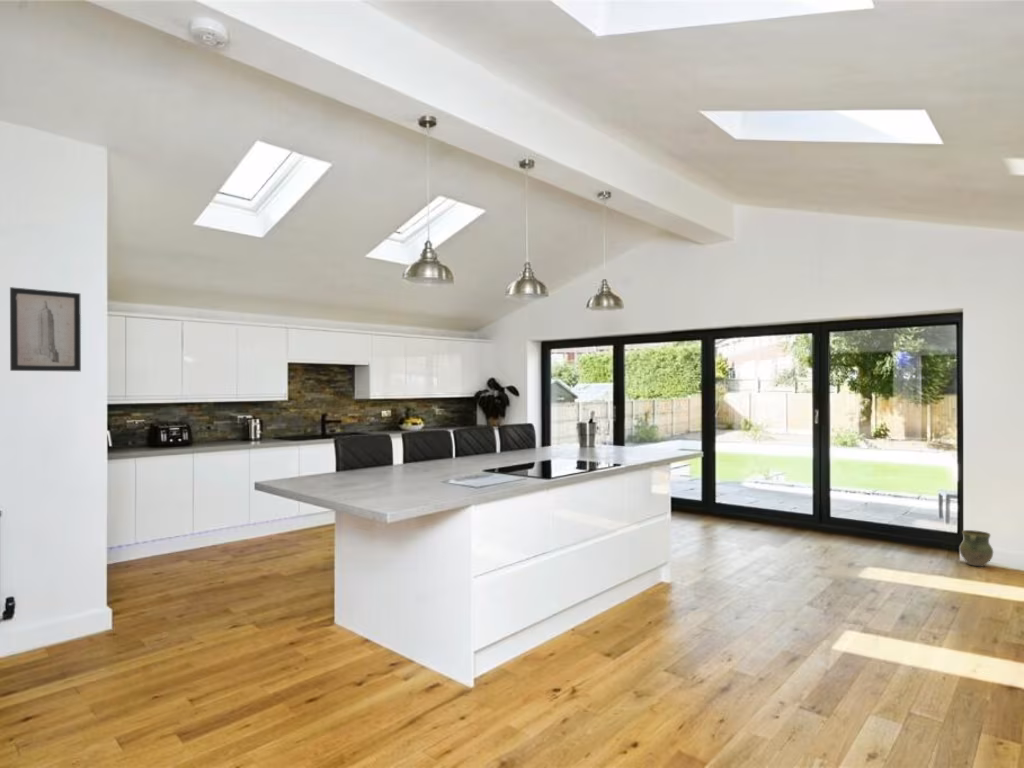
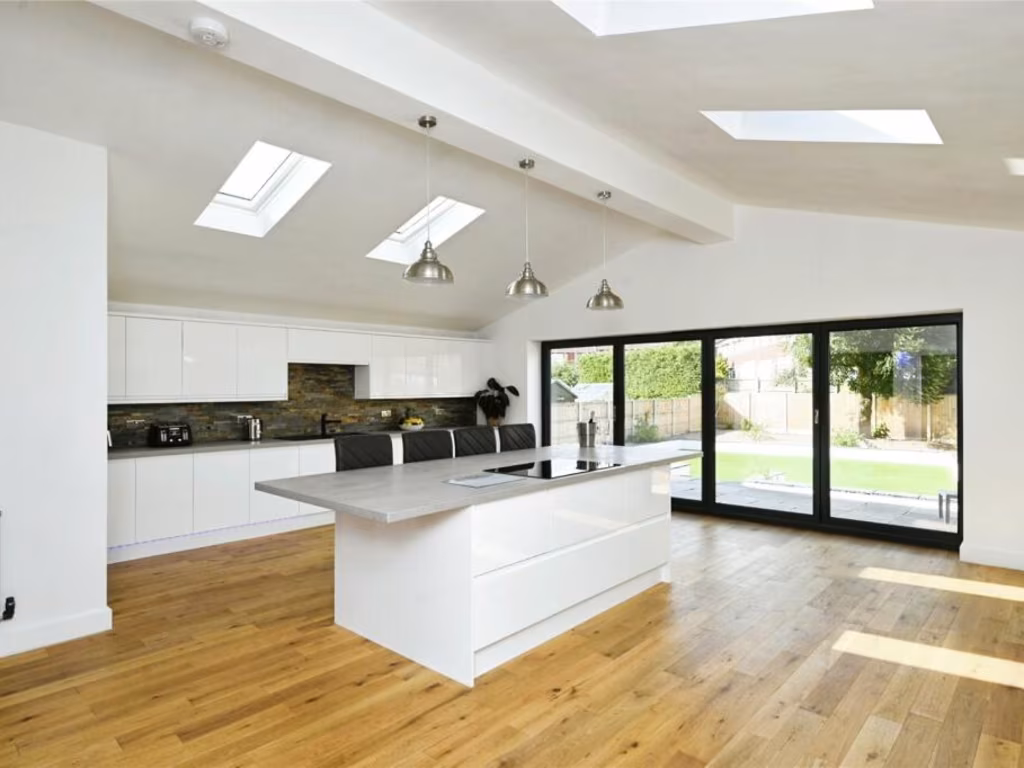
- ceramic jug [958,529,994,568]
- wall art [9,286,82,373]
